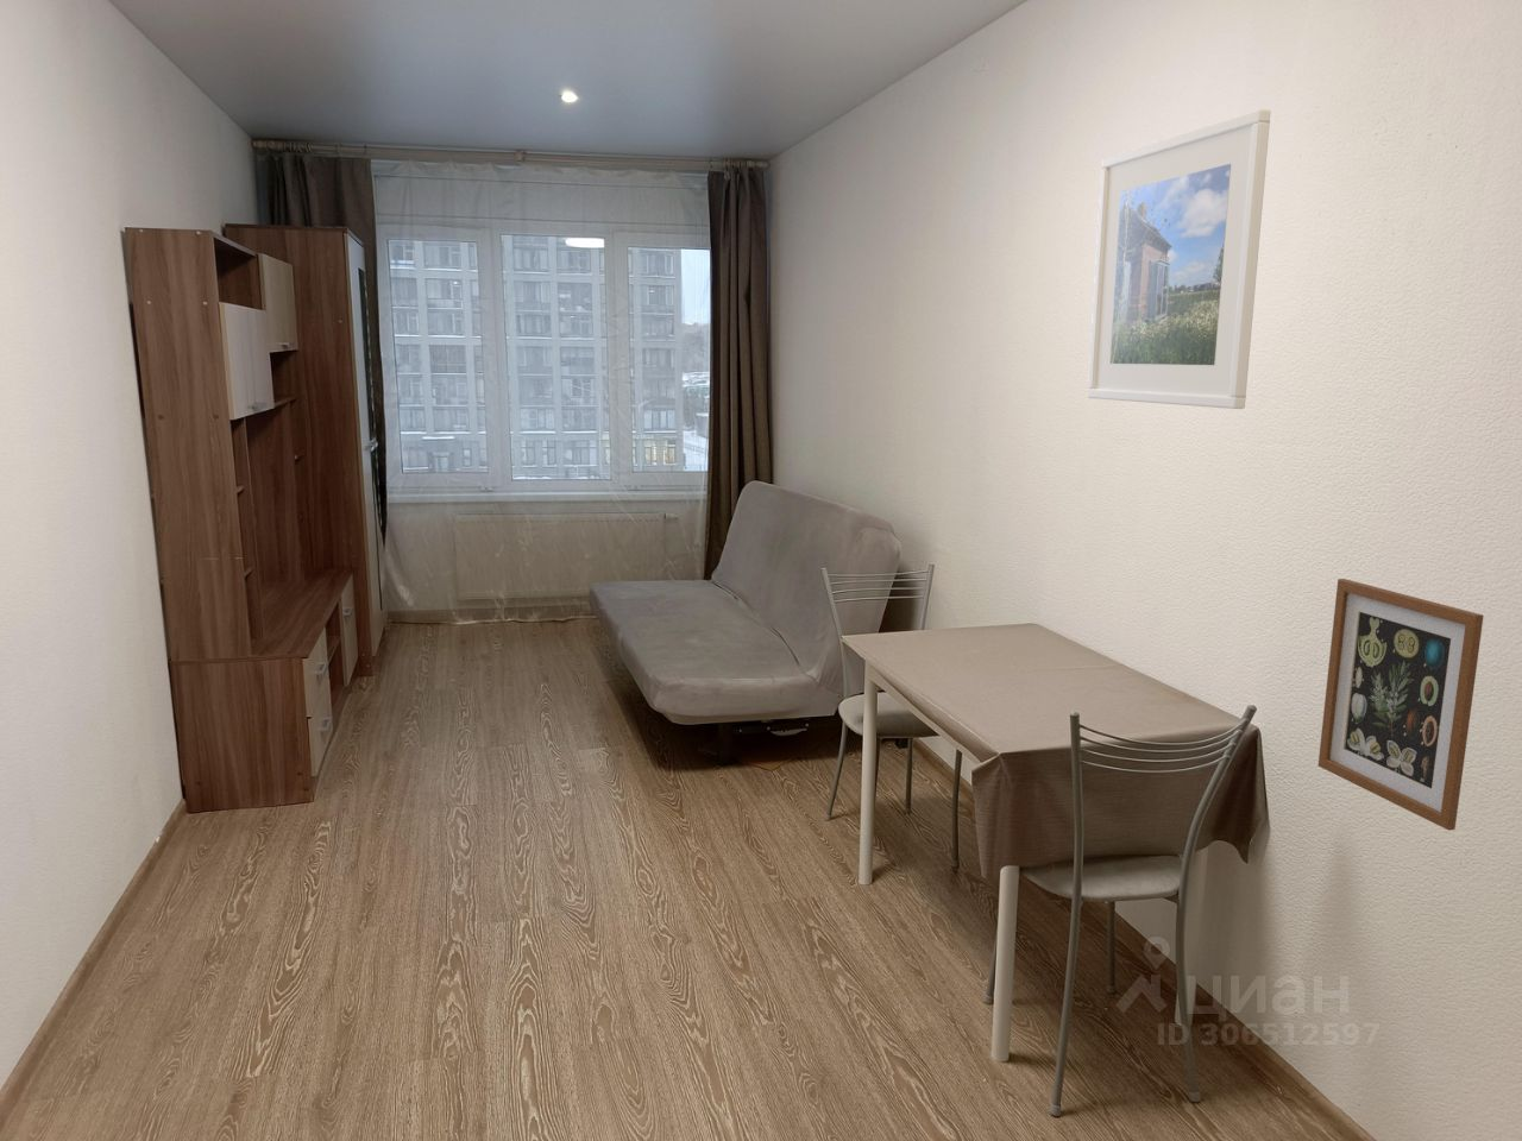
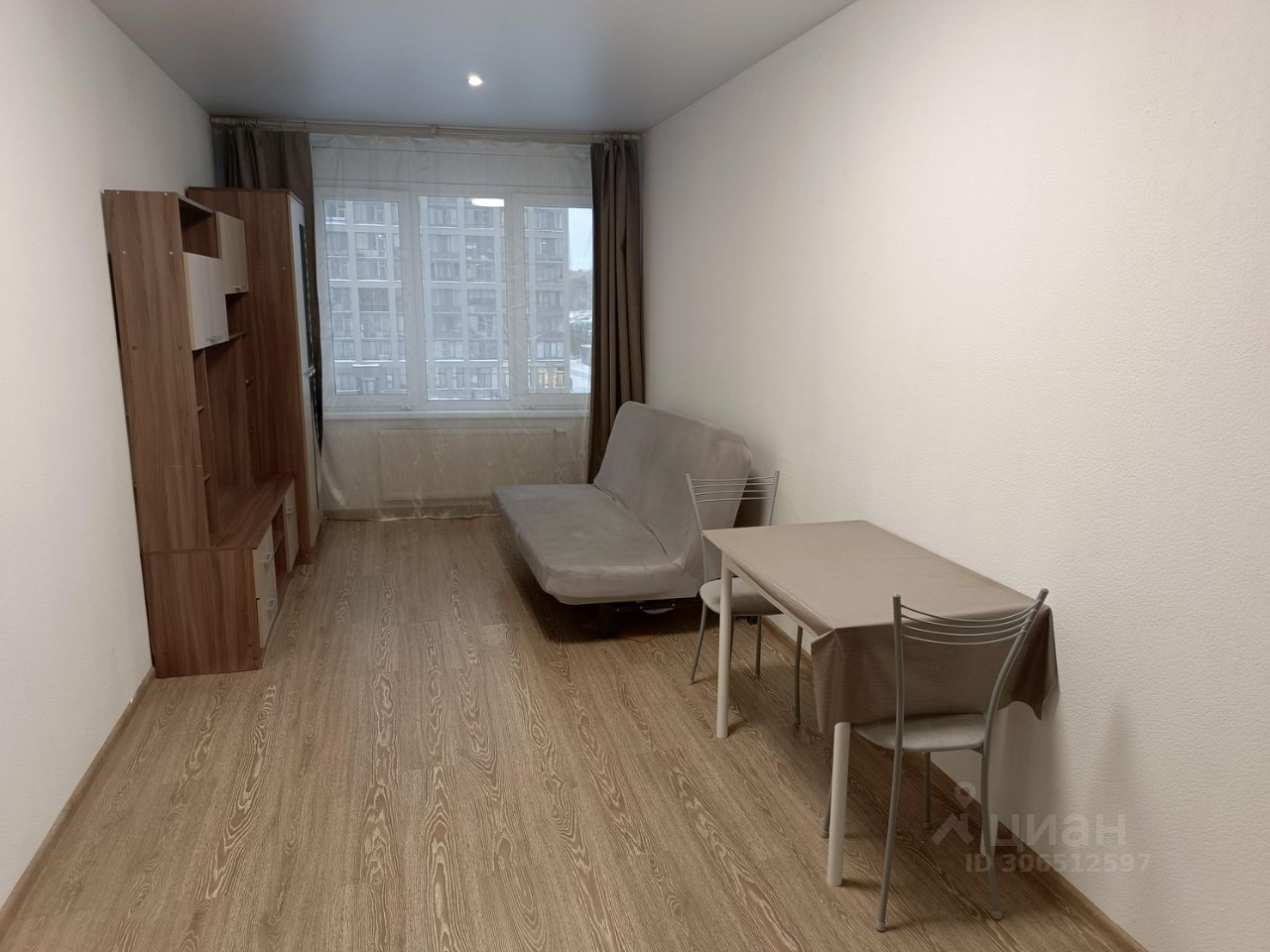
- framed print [1087,108,1273,410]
- wall art [1317,578,1484,832]
